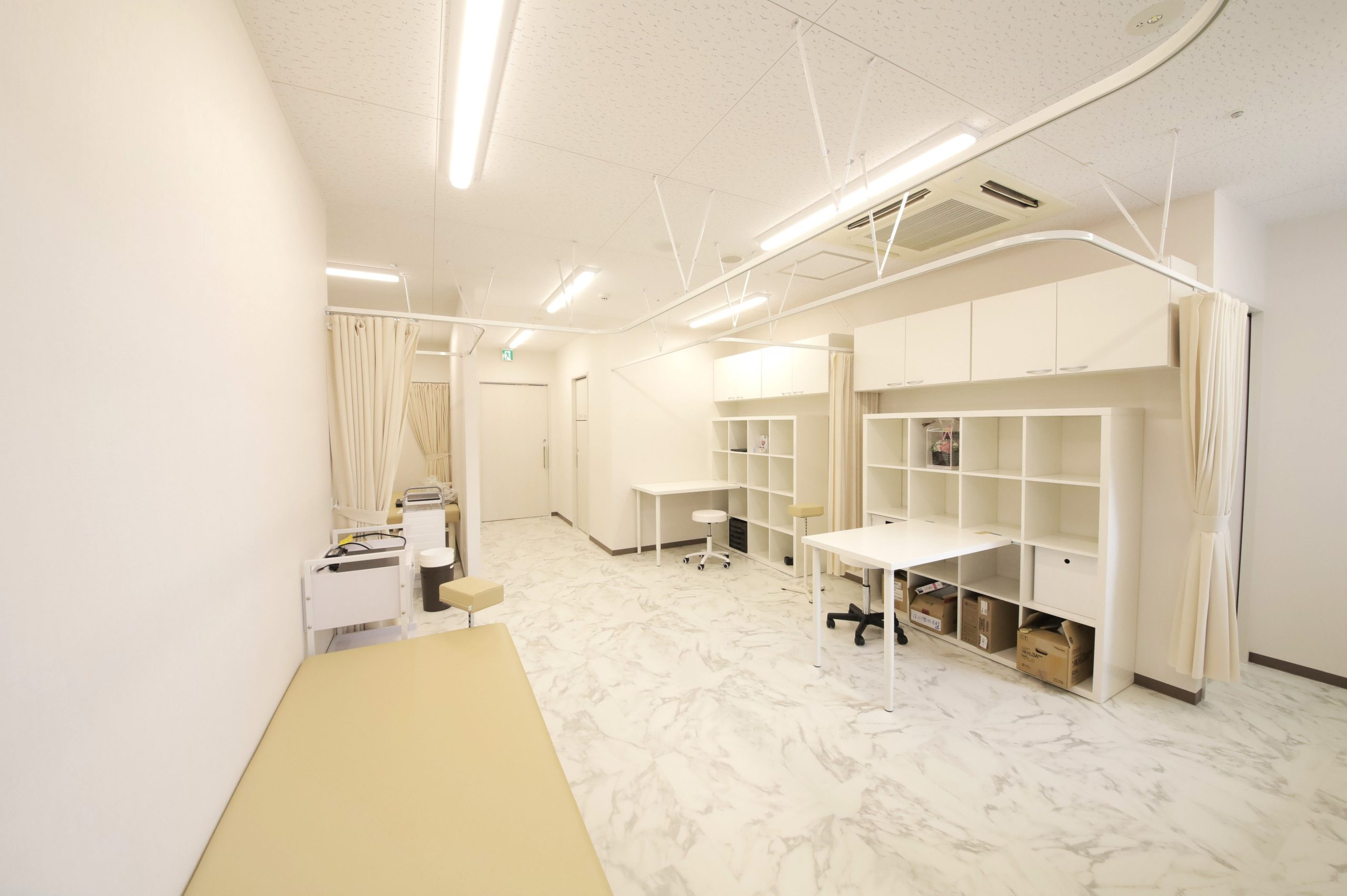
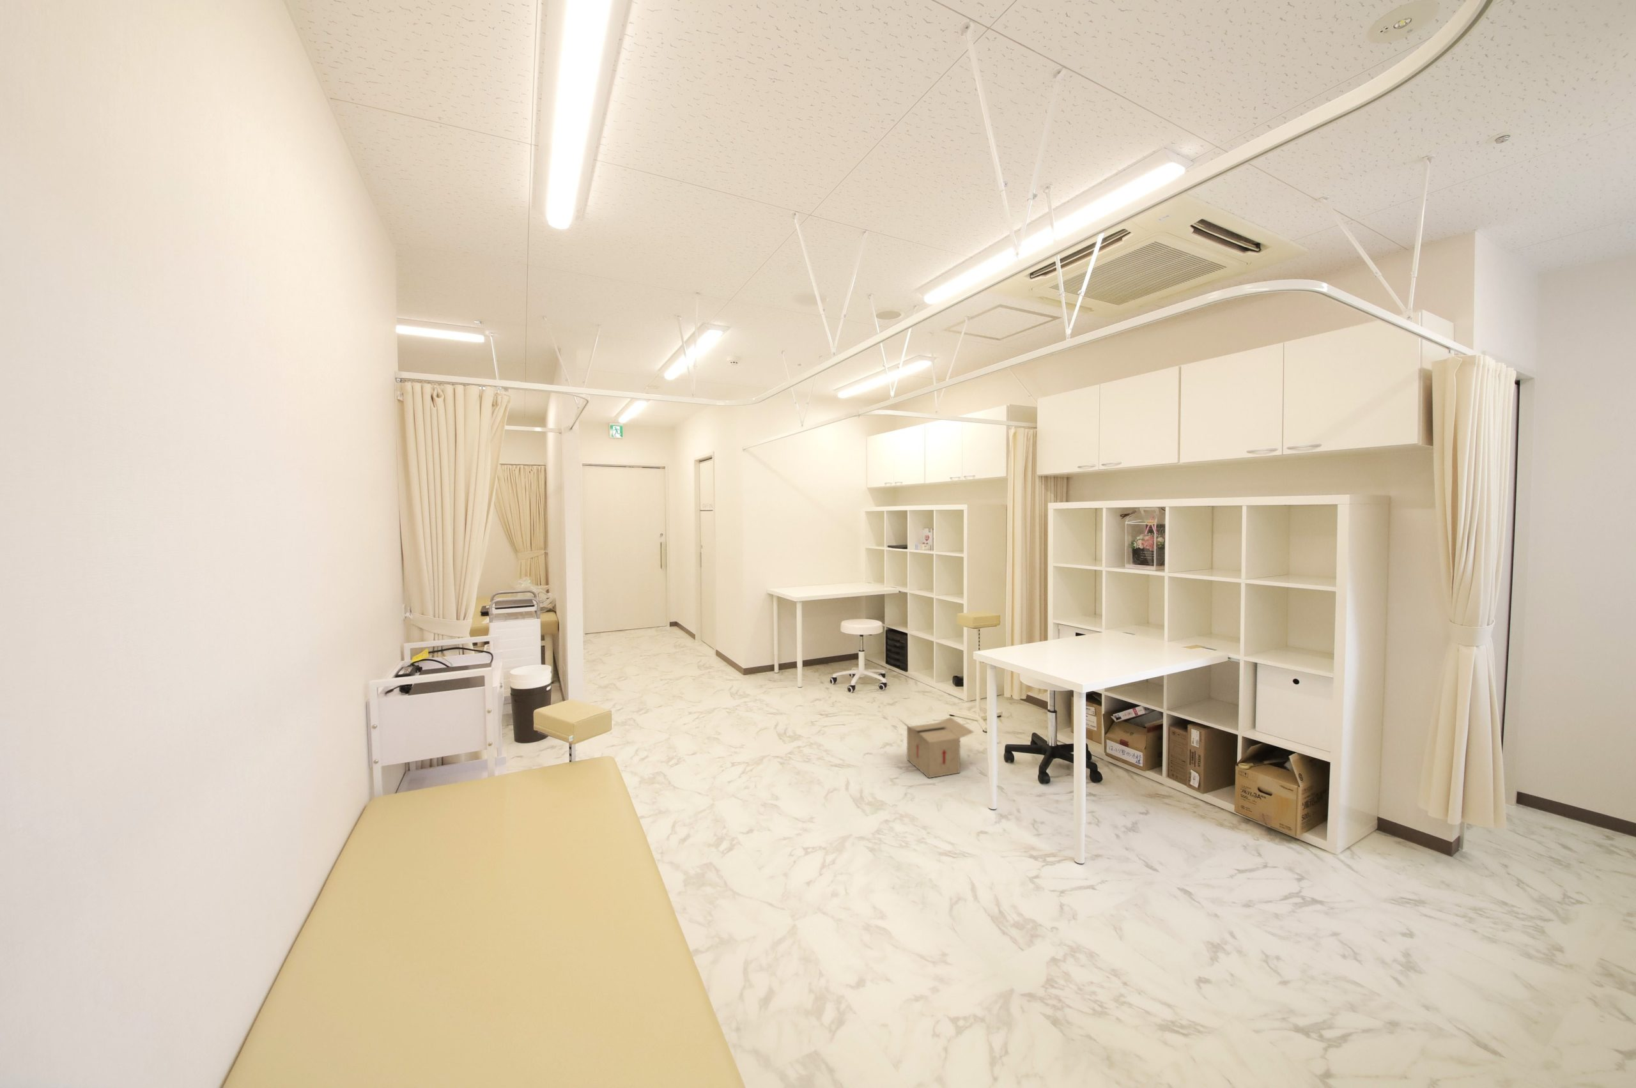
+ cardboard box [896,716,975,778]
